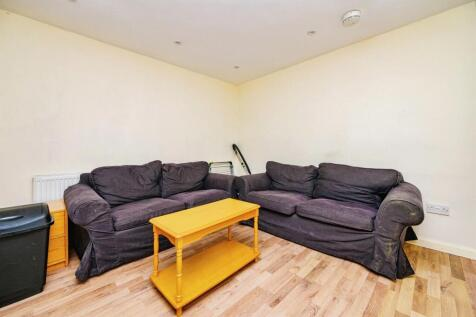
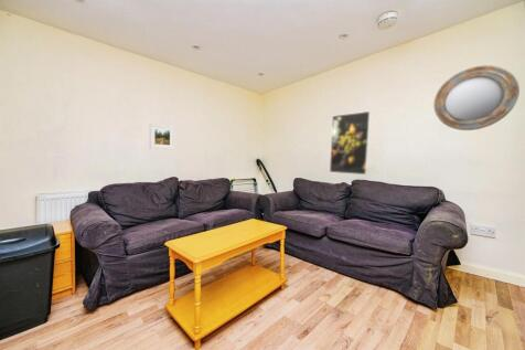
+ home mirror [432,64,521,131]
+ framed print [329,110,372,176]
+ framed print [149,123,175,150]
